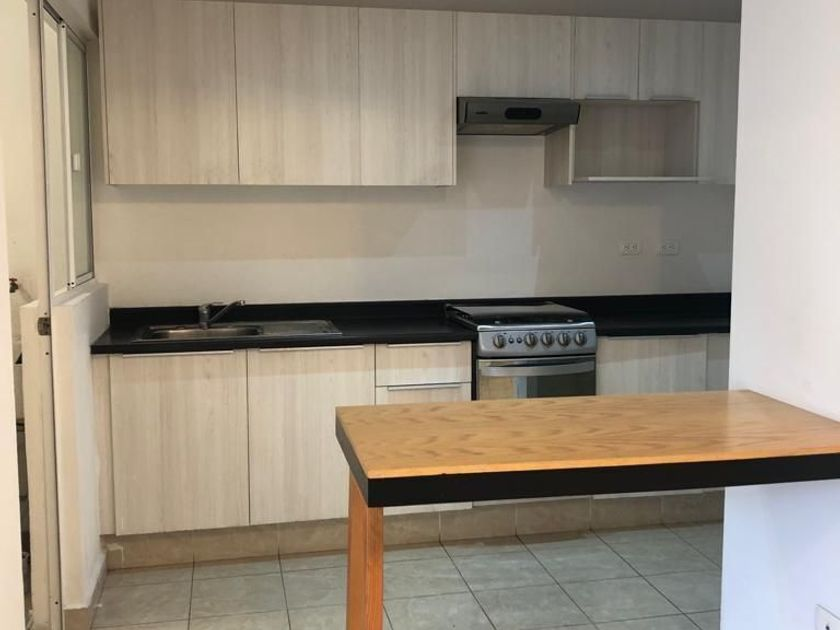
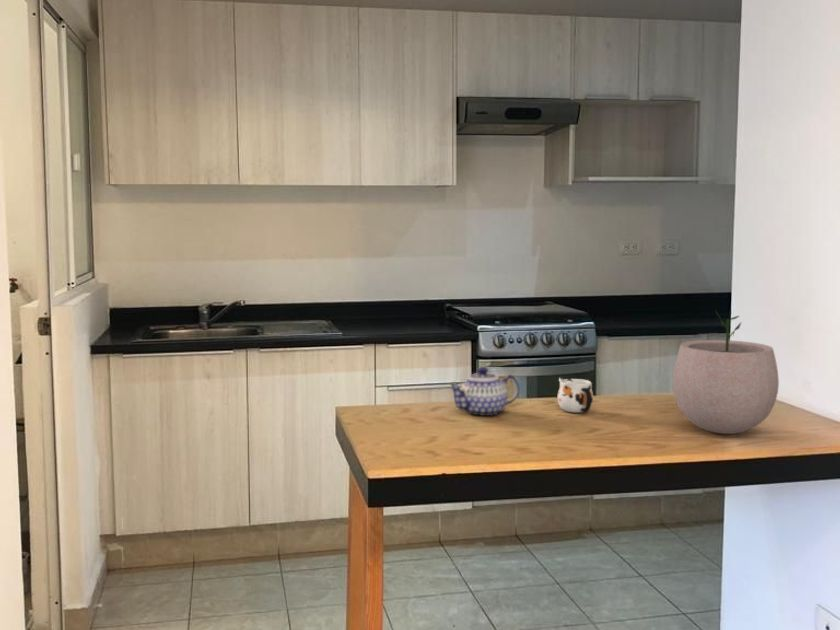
+ plant pot [672,308,780,435]
+ teapot [449,366,520,417]
+ mug [557,375,594,414]
